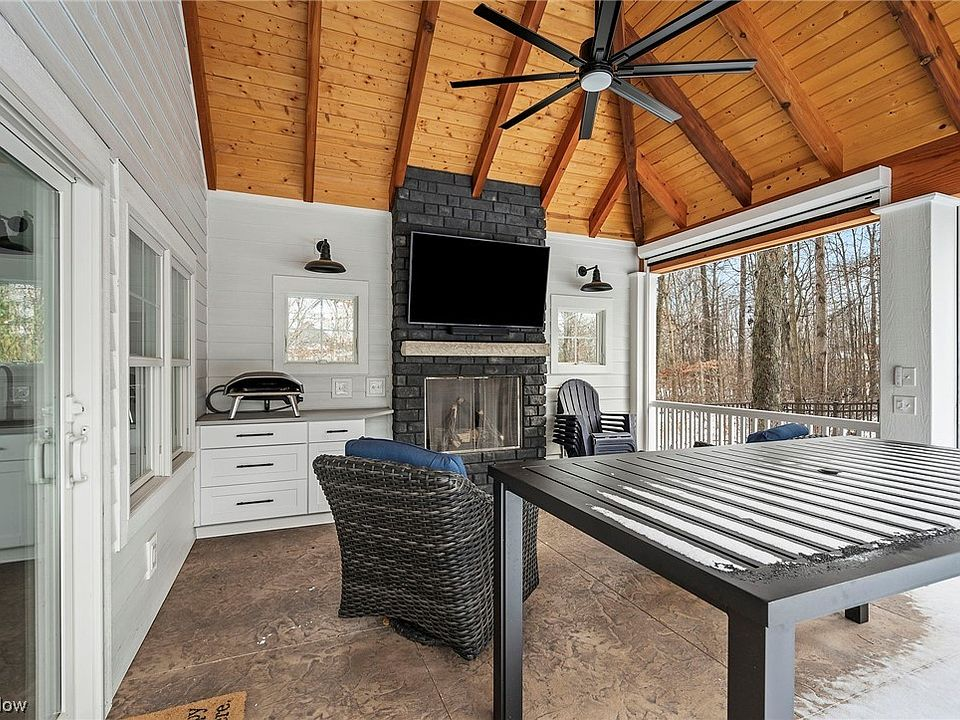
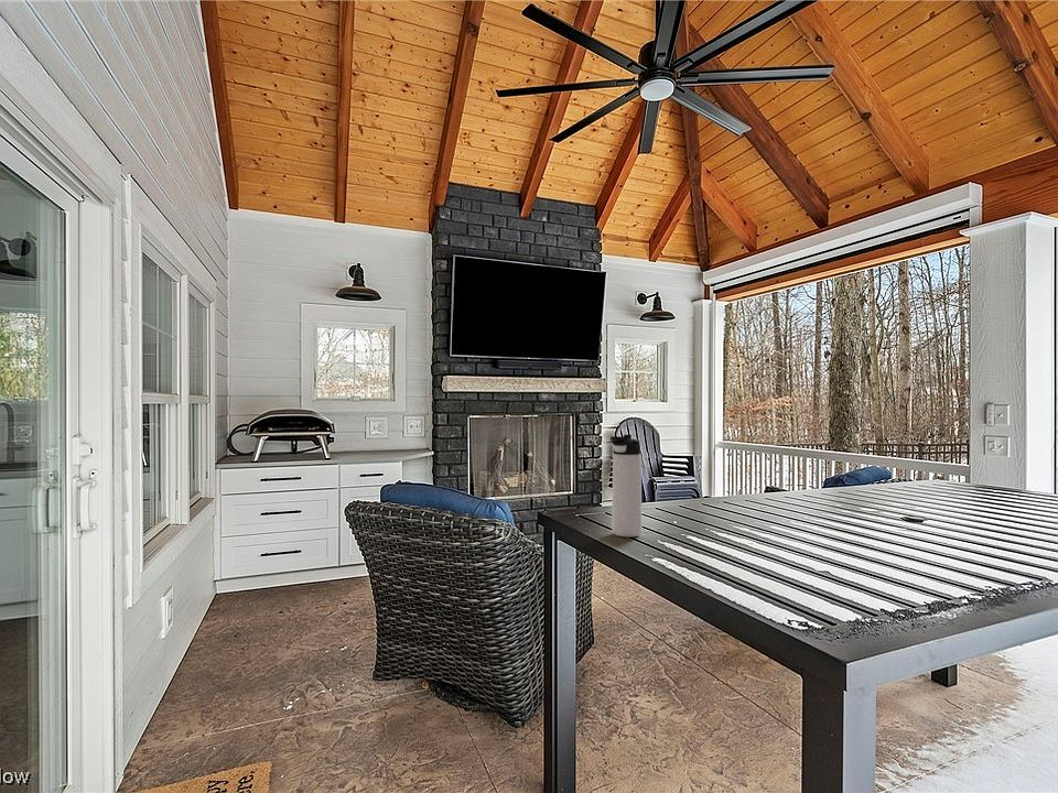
+ thermos bottle [609,434,643,537]
